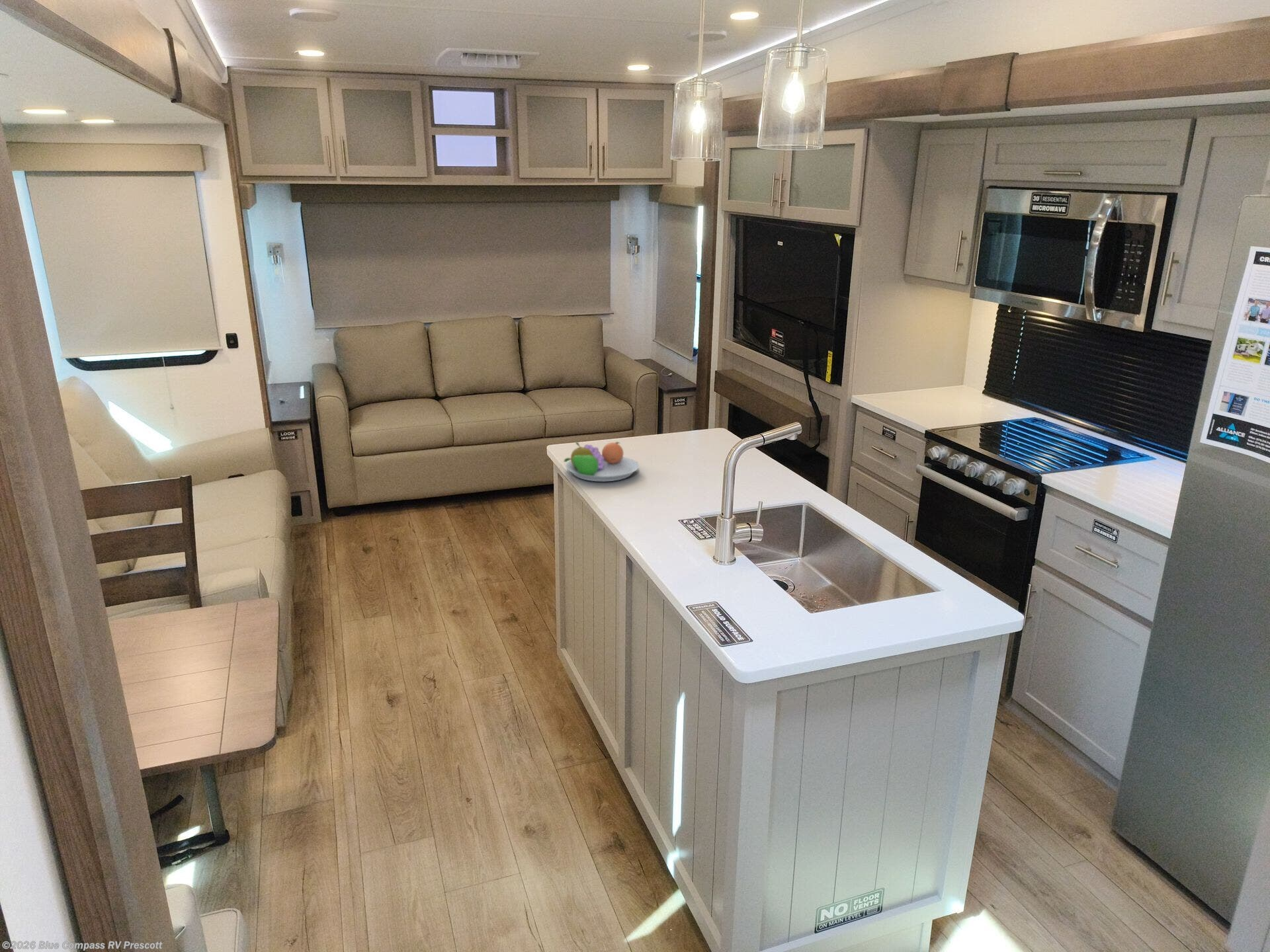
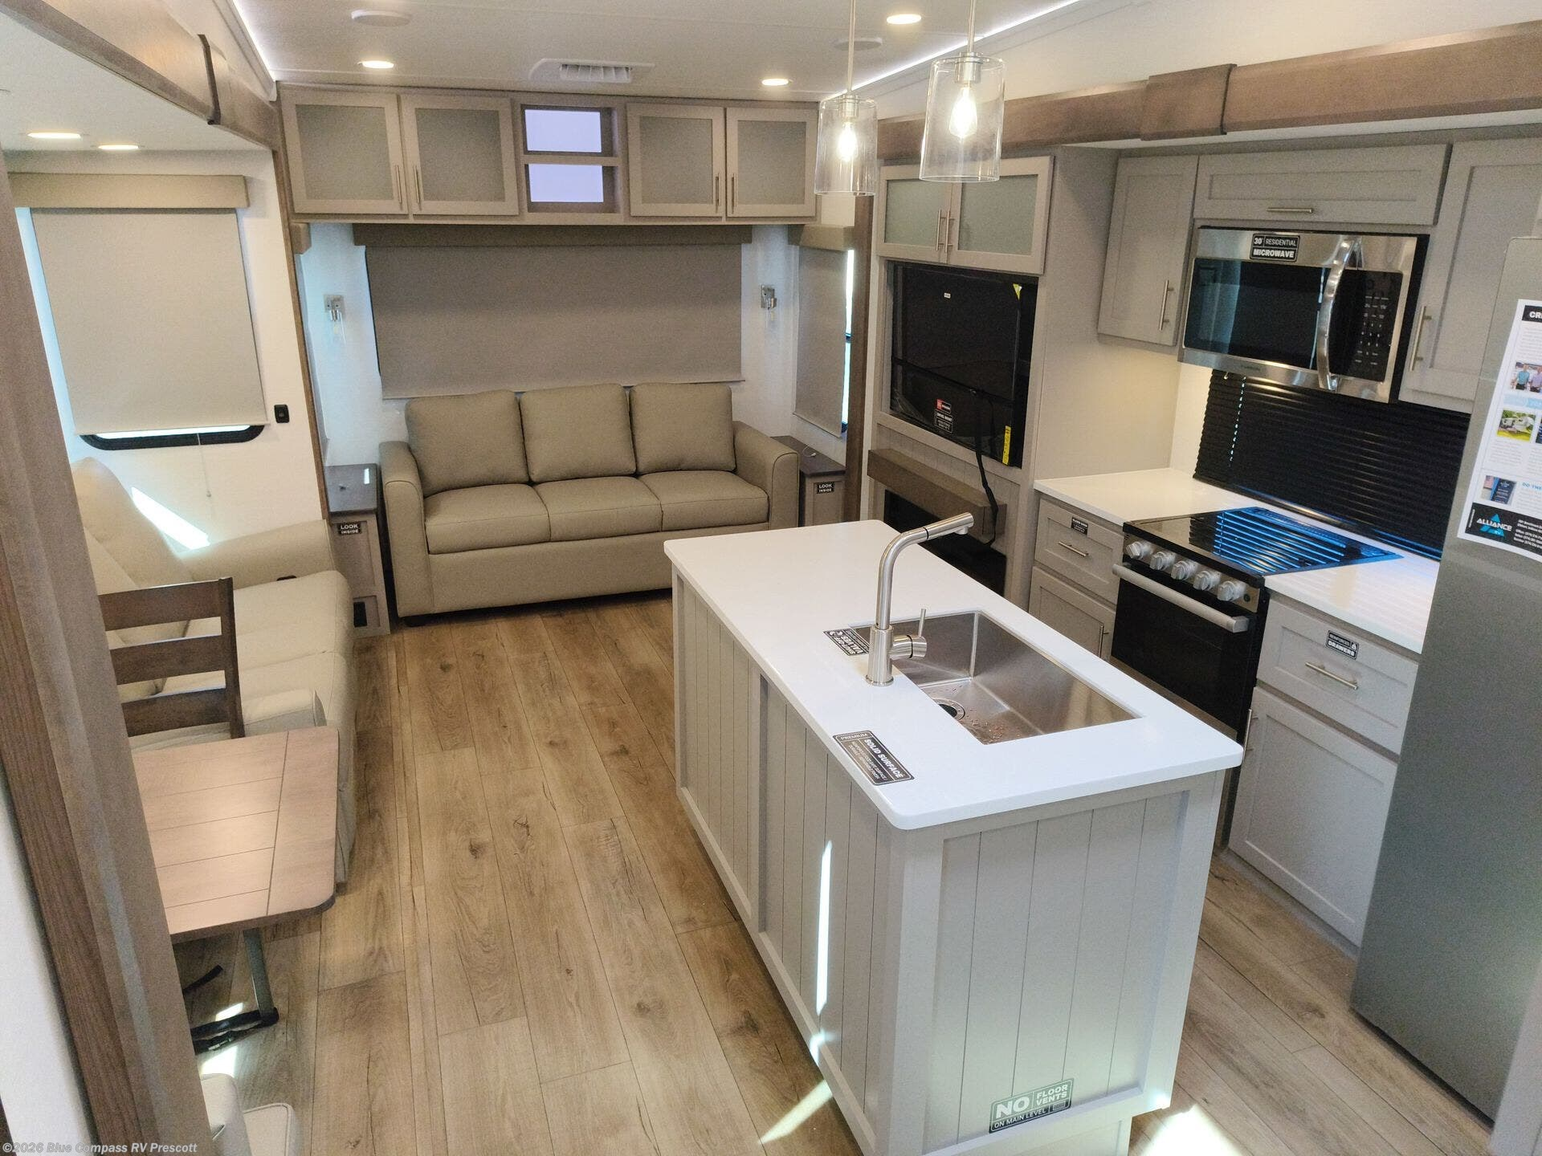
- fruit bowl [564,441,640,482]
